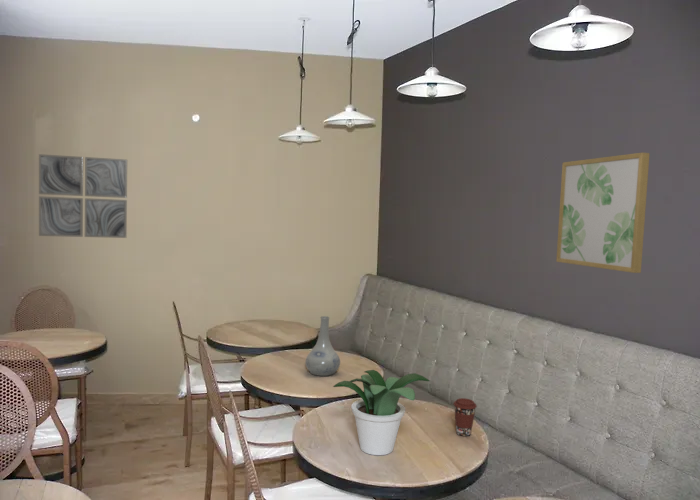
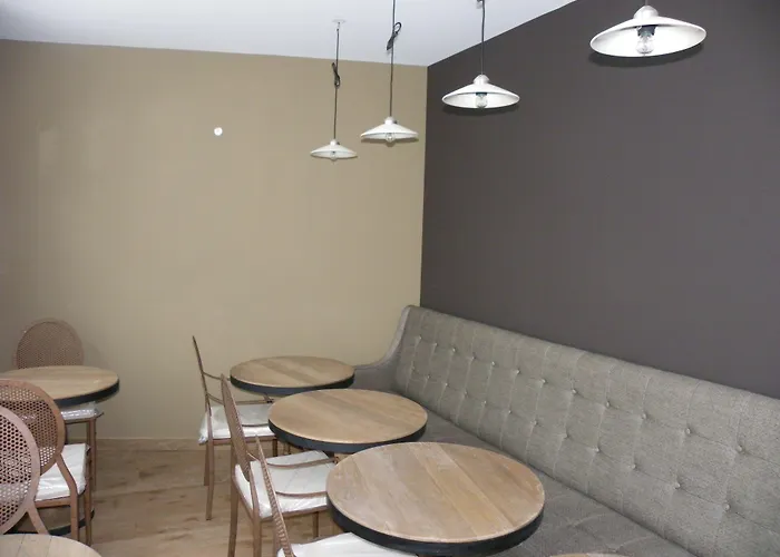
- wall art [38,153,128,239]
- potted plant [332,369,430,456]
- coffee cup [453,397,478,437]
- vase [304,315,341,377]
- wall art [555,152,651,274]
